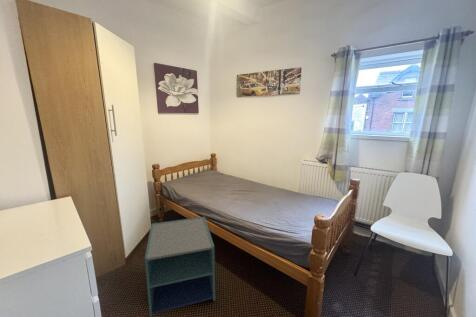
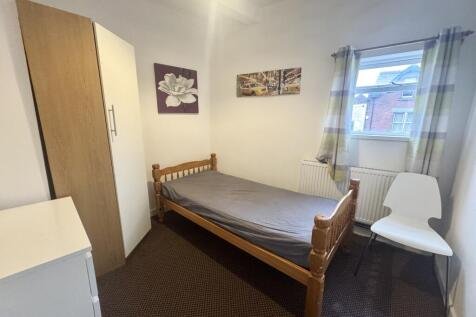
- nightstand [144,216,216,317]
